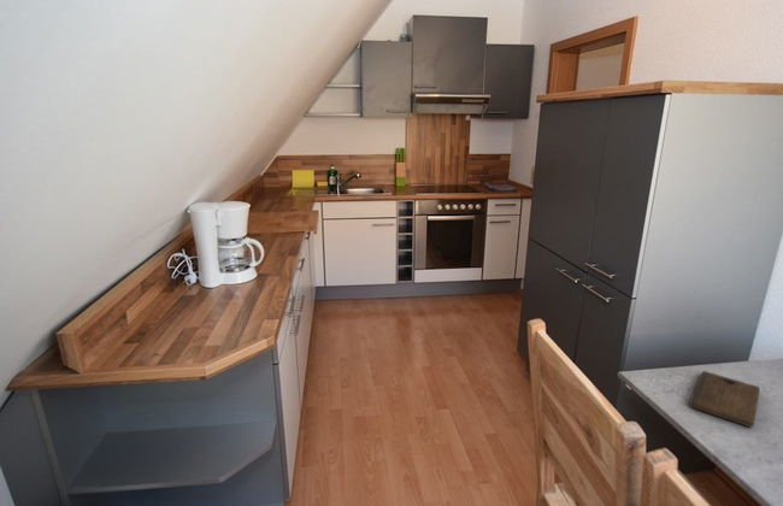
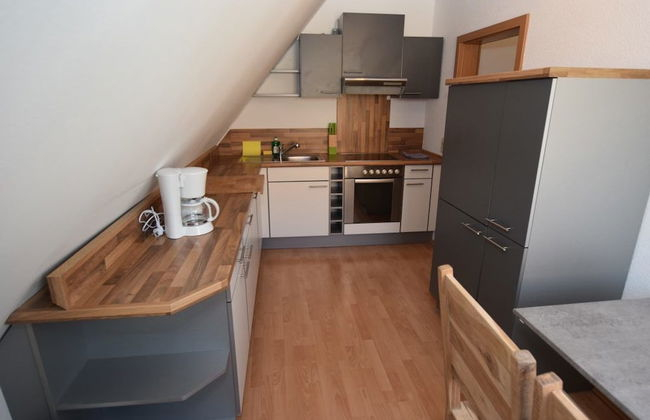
- cutting board [688,370,761,429]
